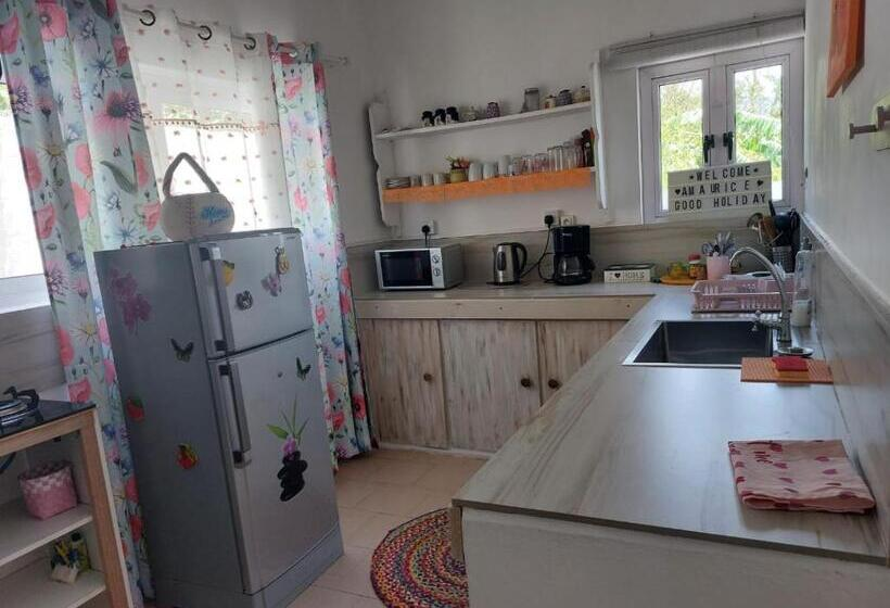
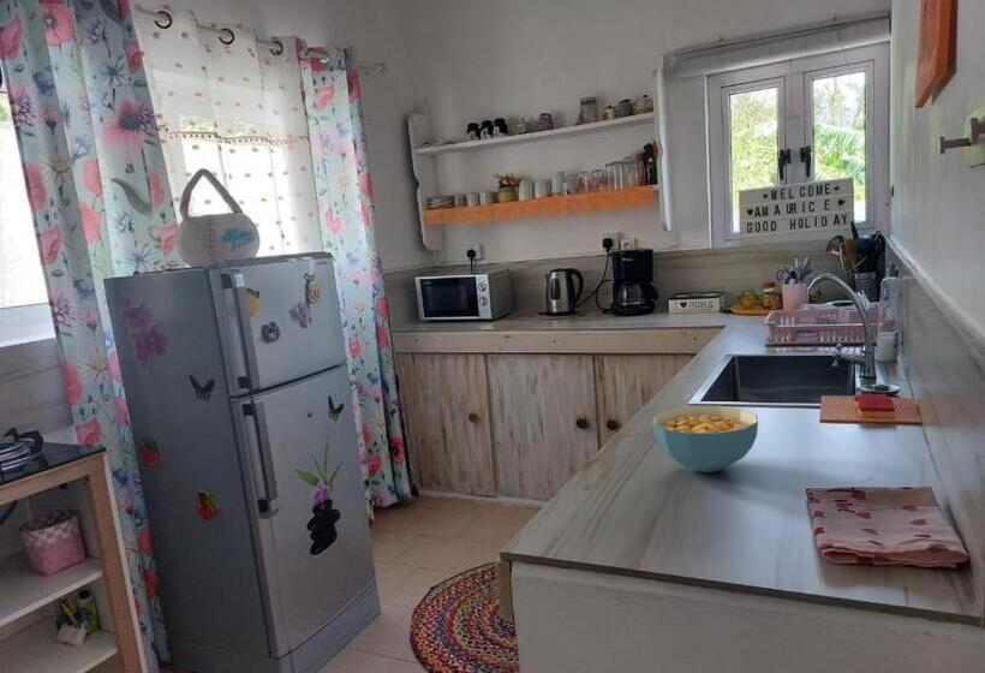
+ cereal bowl [651,405,759,474]
